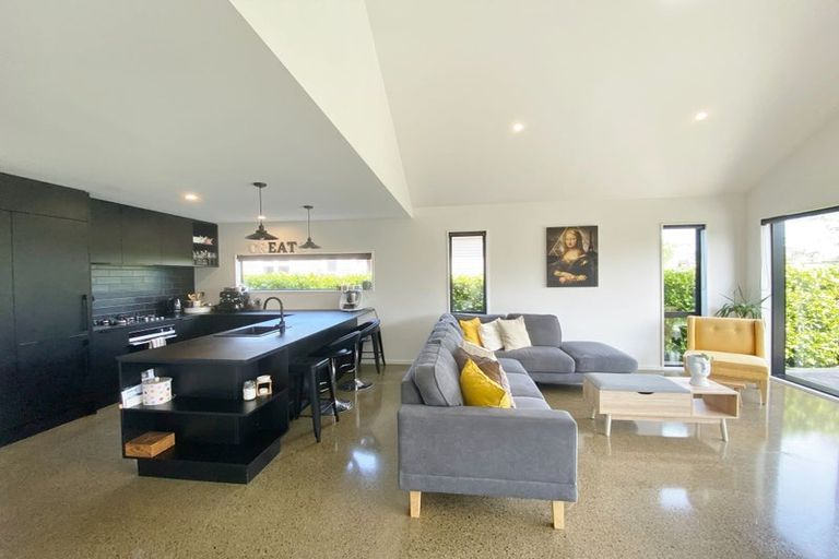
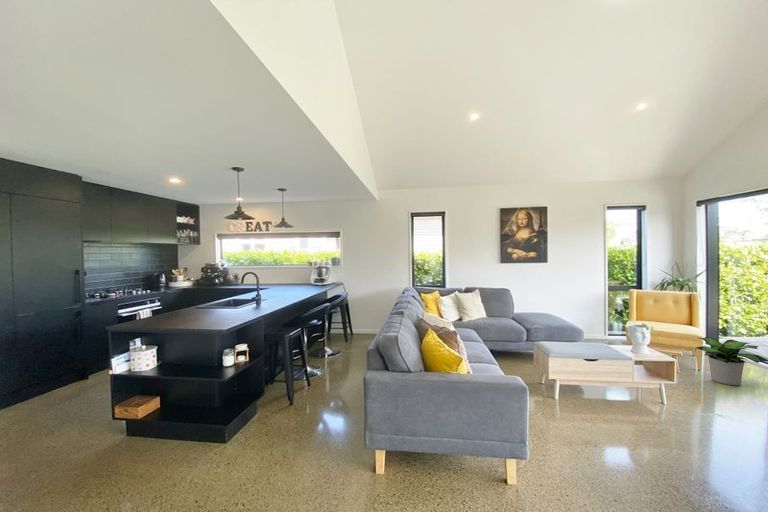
+ potted plant [695,336,768,386]
